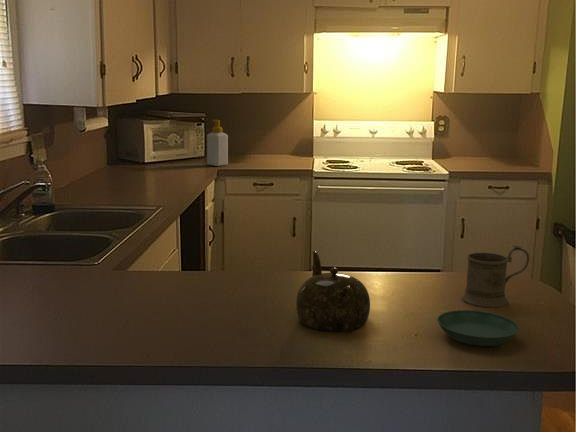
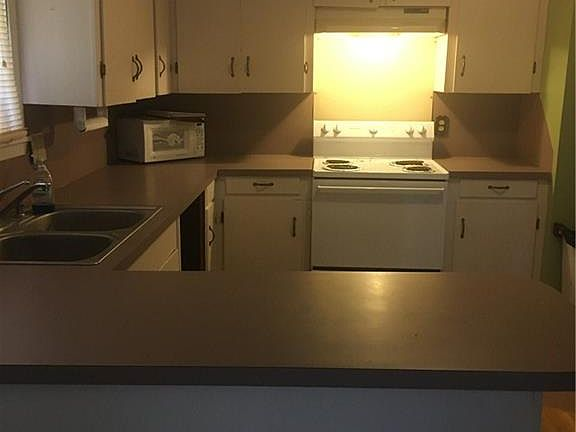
- soap bottle [206,119,229,167]
- mug [460,245,530,308]
- teapot [295,250,371,335]
- saucer [436,309,520,347]
